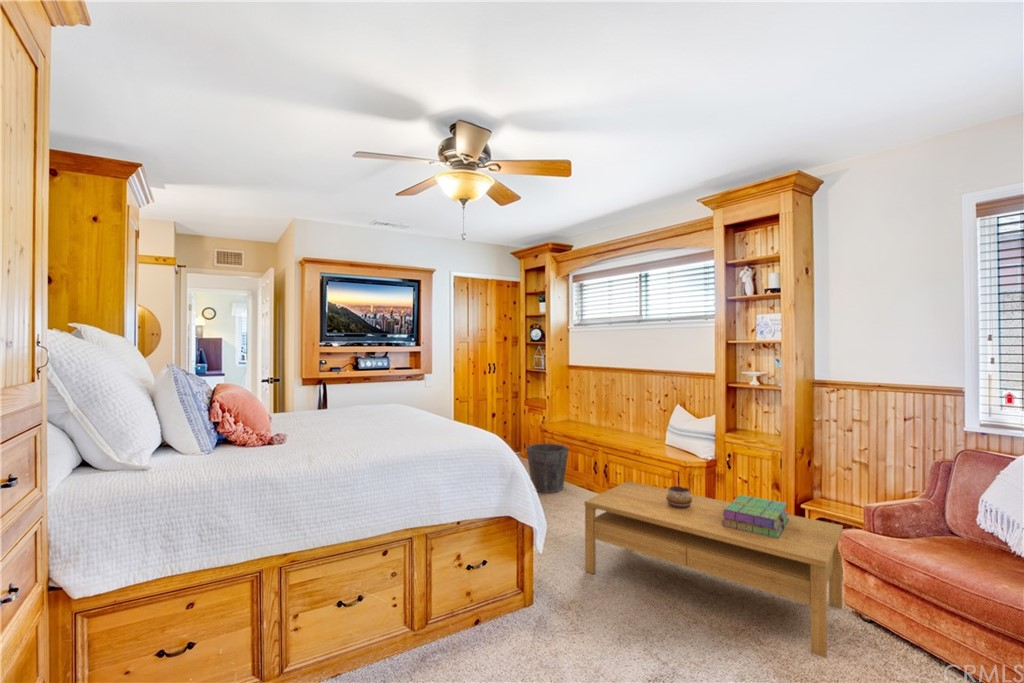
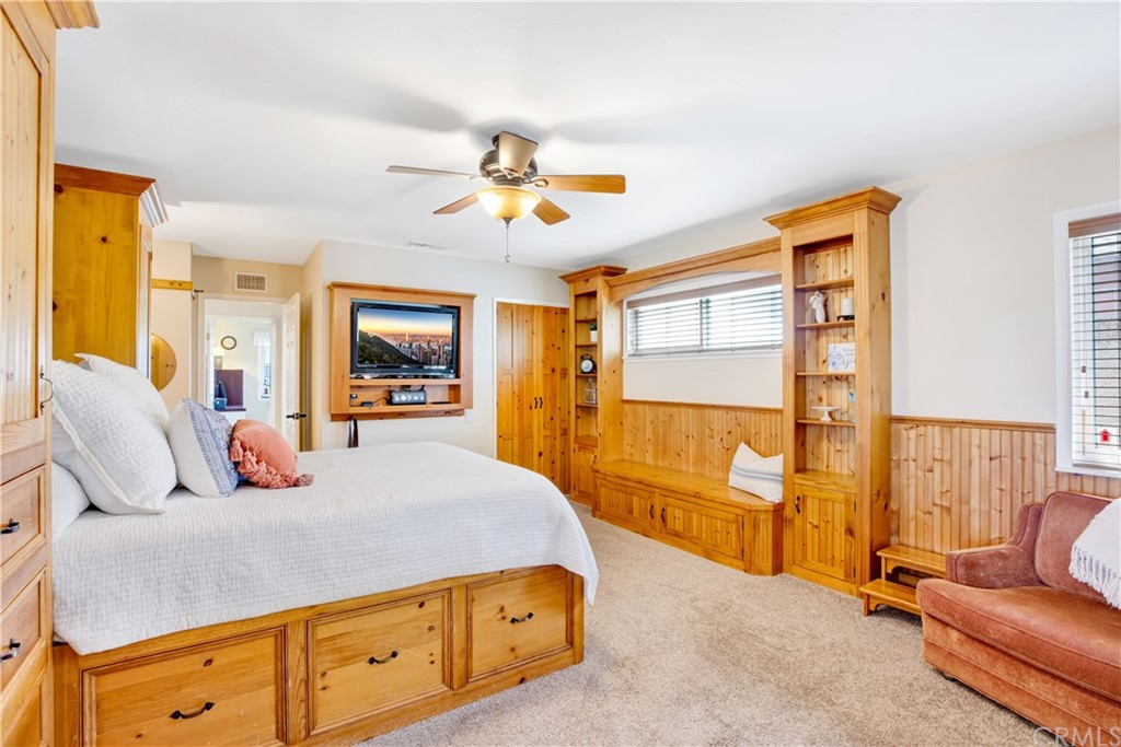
- waste bin [525,442,570,494]
- coffee table [583,480,844,659]
- stack of books [722,494,790,539]
- decorative bowl [666,485,692,508]
